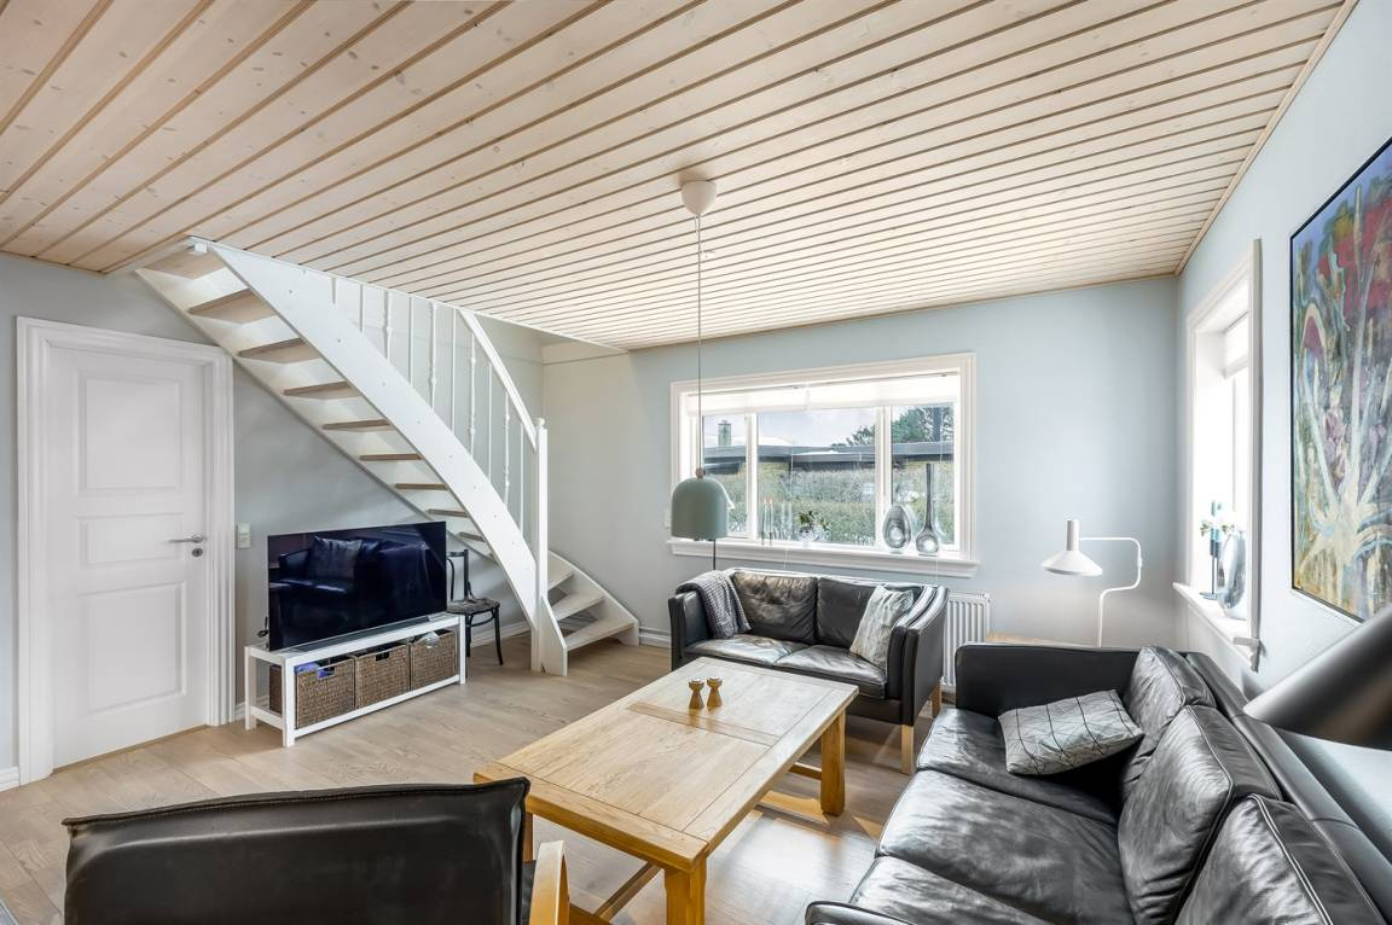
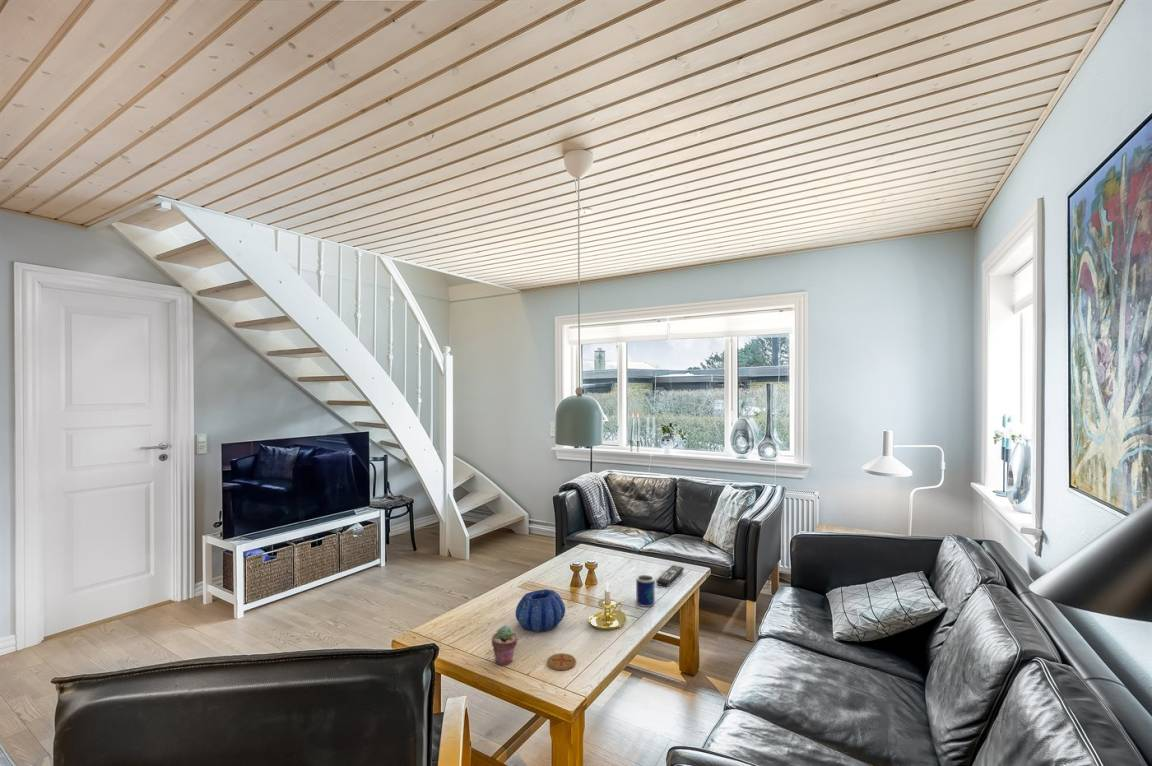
+ coaster [546,652,577,671]
+ mug [635,574,656,608]
+ potted succulent [491,624,519,666]
+ decorative bowl [515,588,566,633]
+ candle holder [588,579,627,631]
+ remote control [655,564,685,588]
